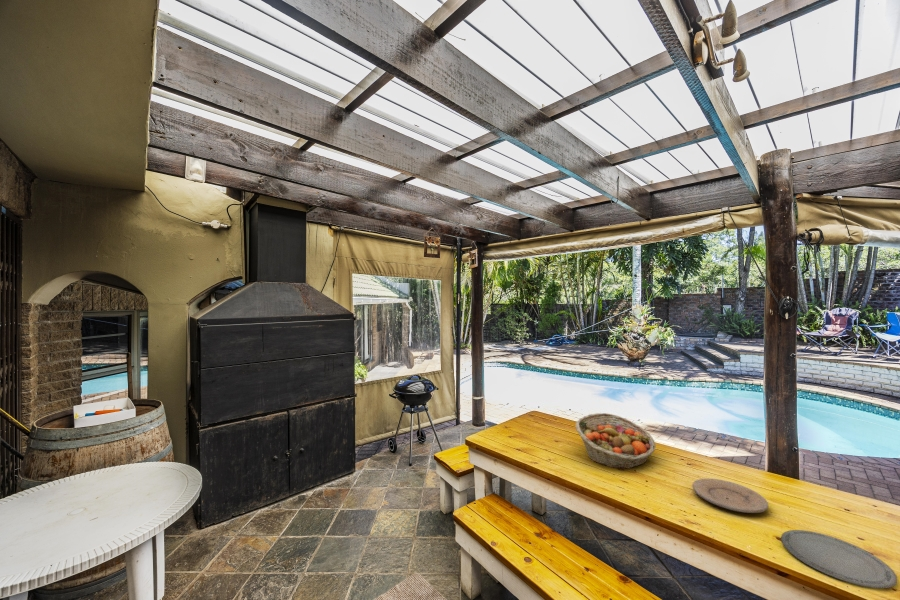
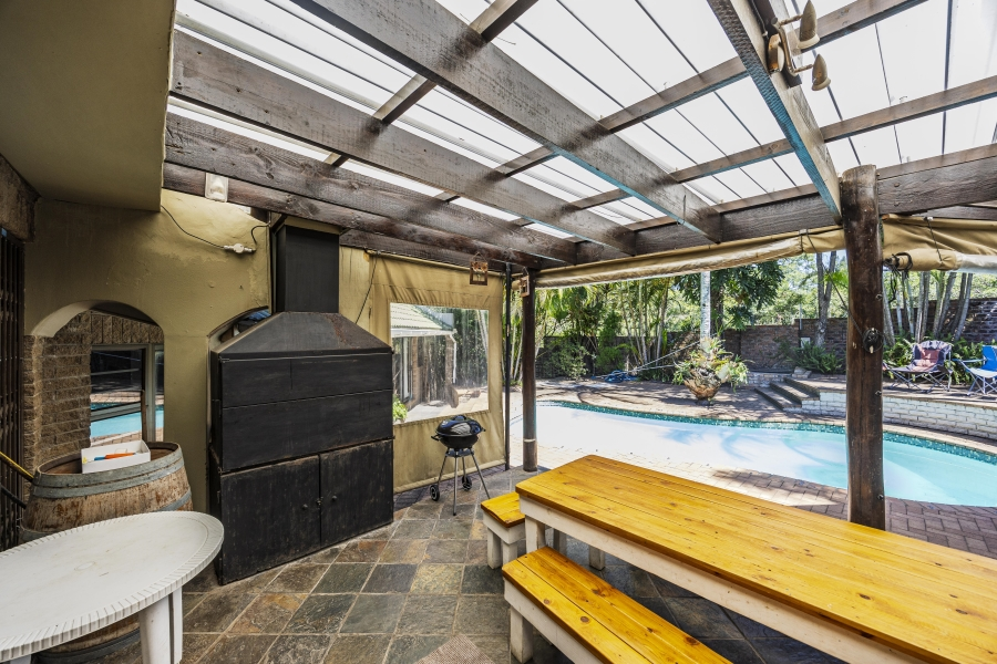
- plate [780,529,898,589]
- fruit basket [575,412,657,469]
- plate [691,478,769,514]
